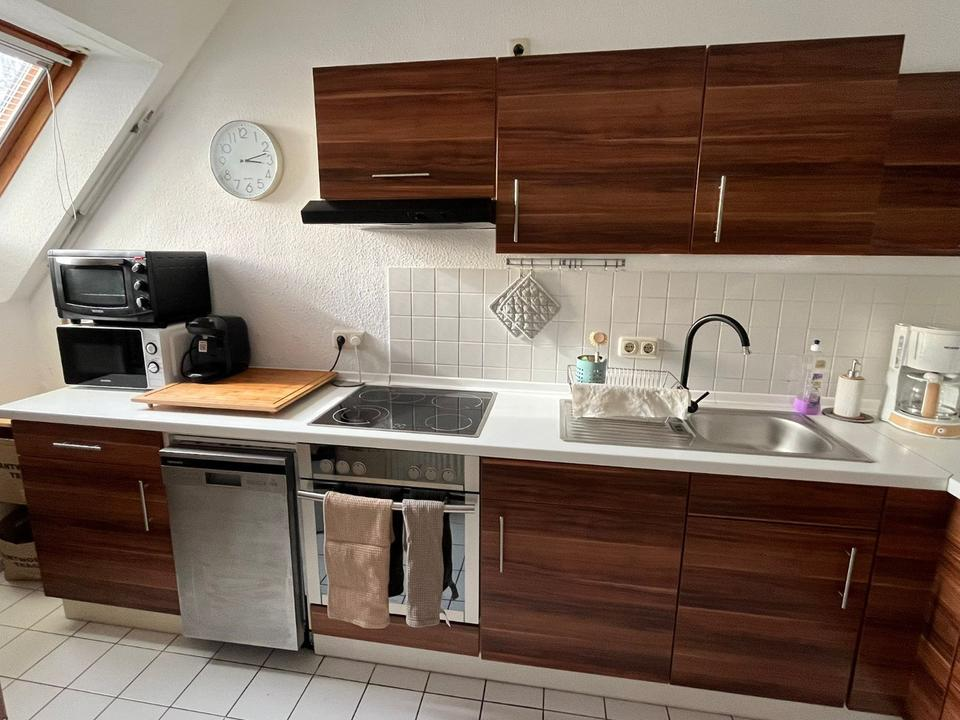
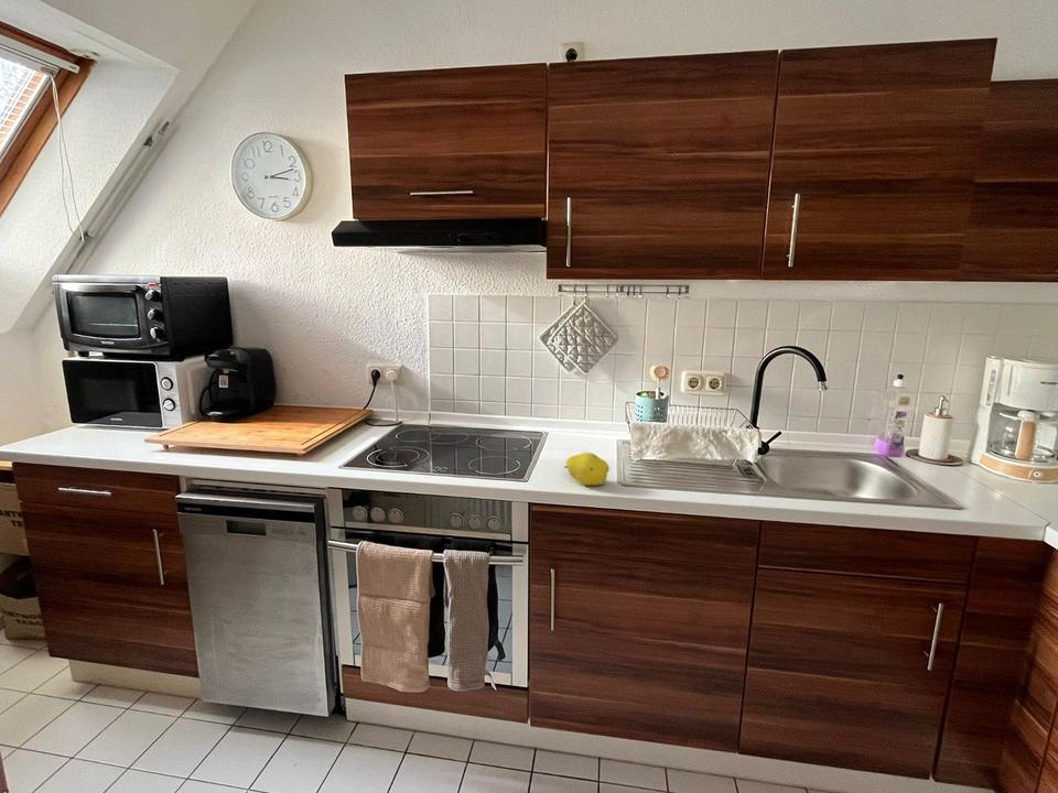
+ fruit [563,452,611,487]
